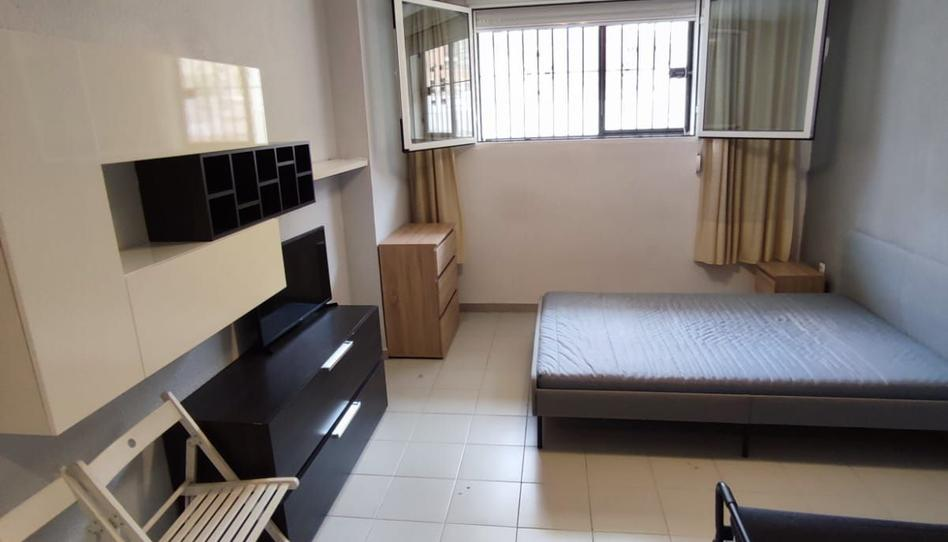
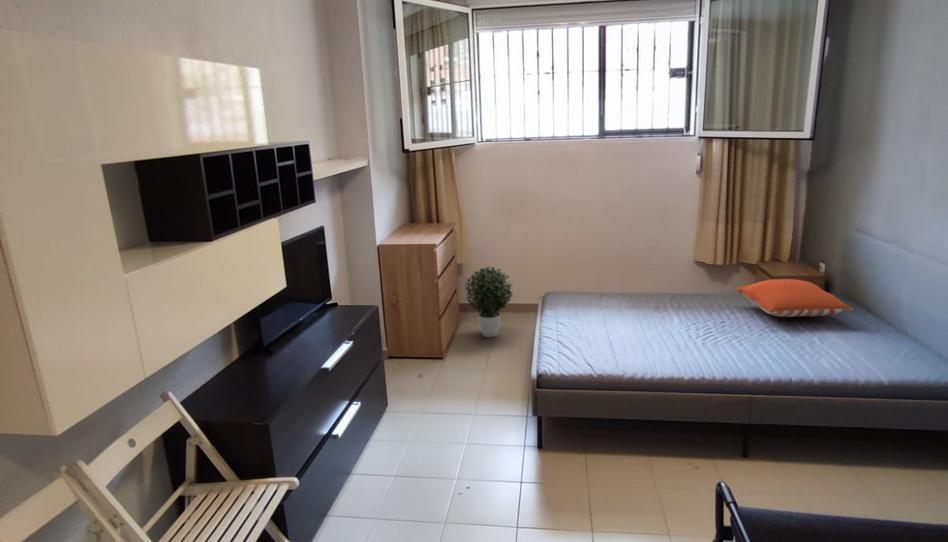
+ potted plant [464,265,515,338]
+ pillow [735,278,855,318]
